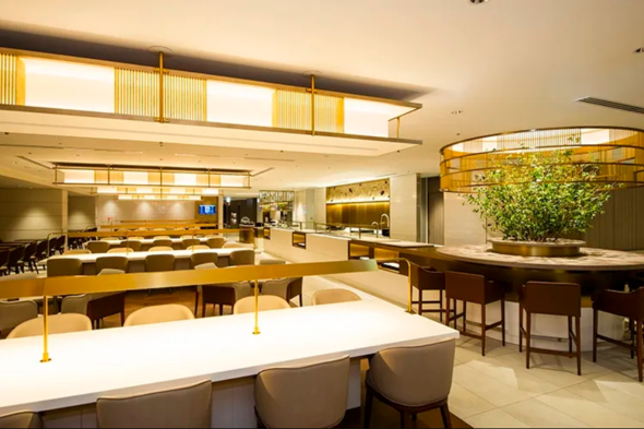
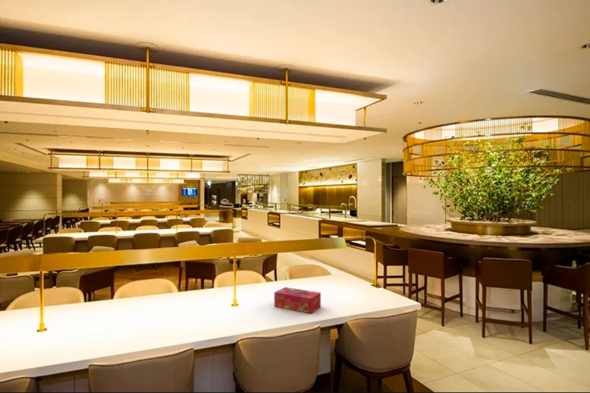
+ tissue box [273,286,322,314]
